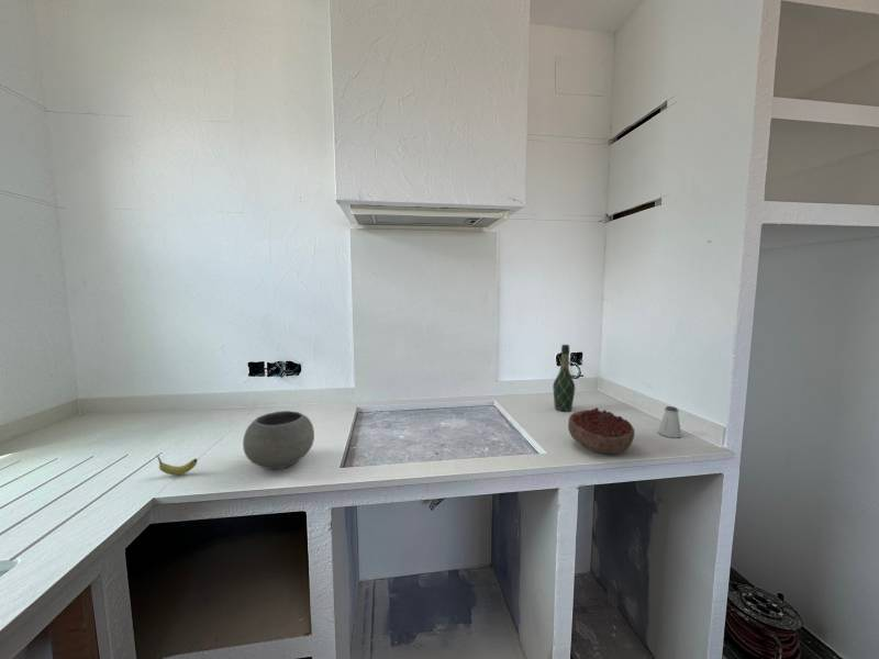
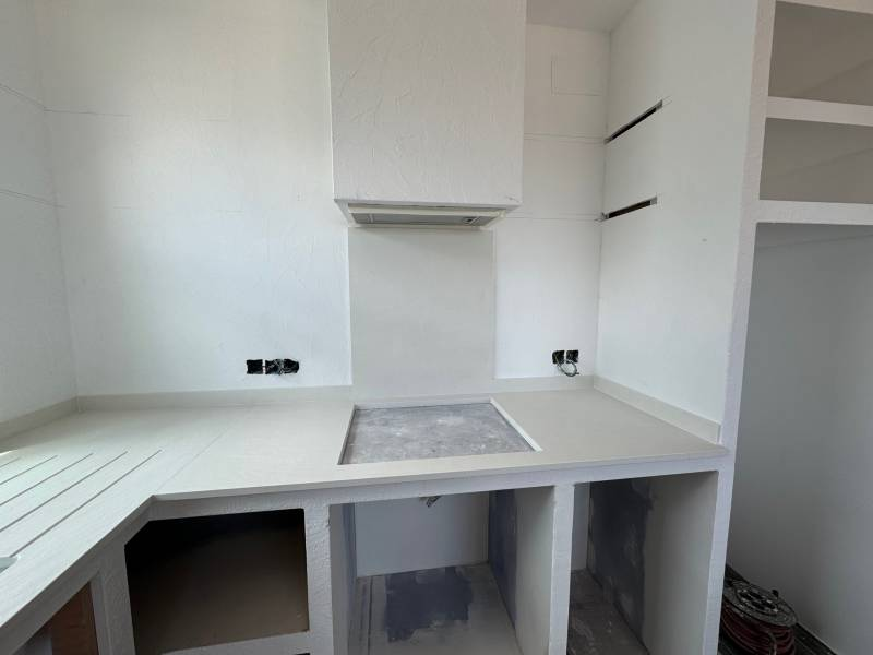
- fruit [156,455,199,476]
- saltshaker [657,405,682,439]
- bowl [242,410,315,470]
- wine bottle [552,344,576,412]
- decorative bowl [567,406,636,455]
